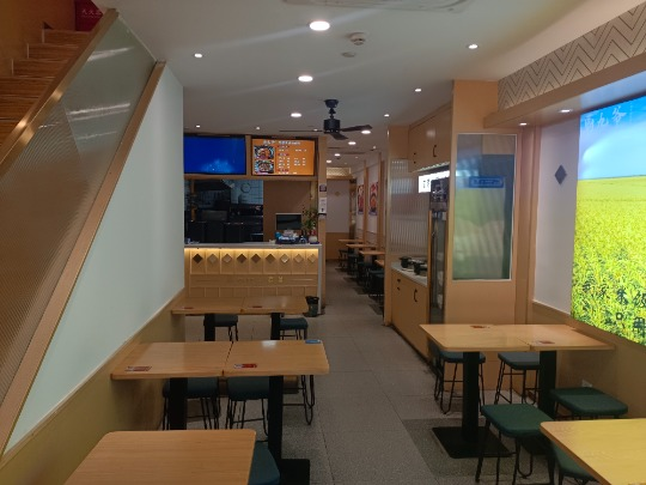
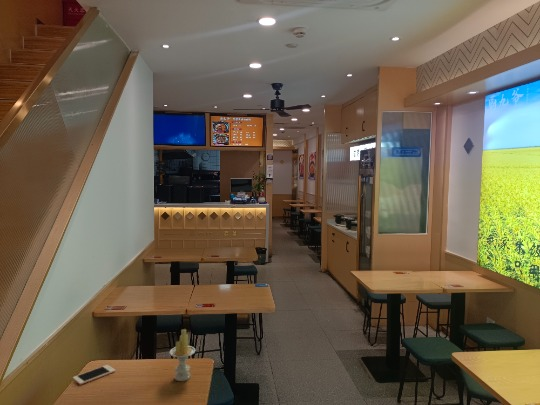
+ cell phone [72,364,116,386]
+ candle [168,328,197,382]
